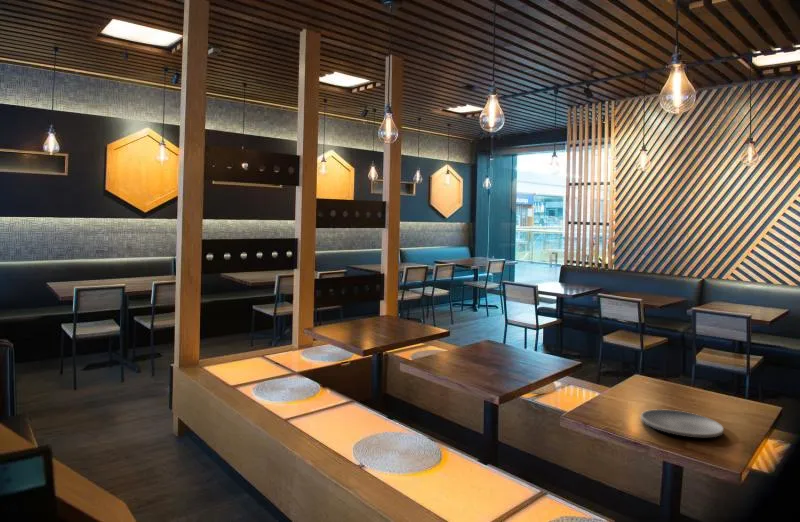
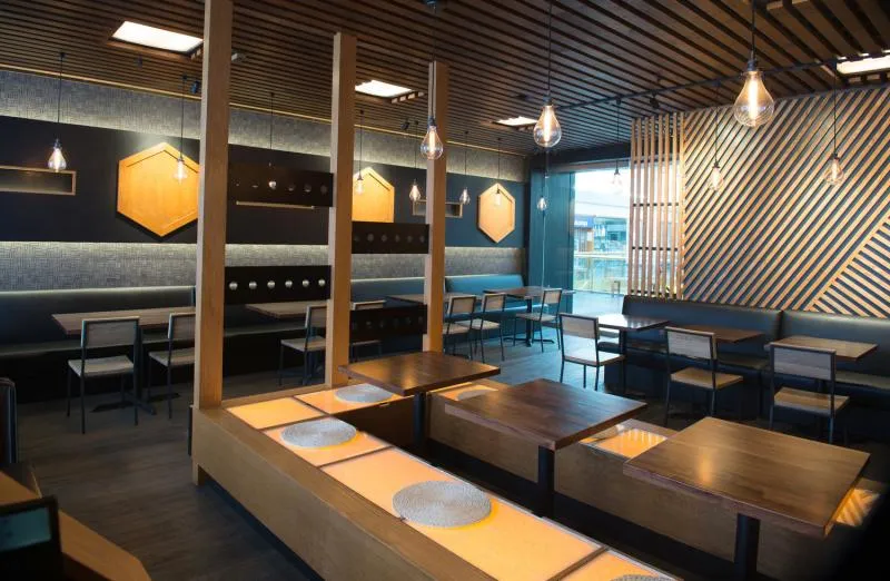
- plate [640,408,725,438]
